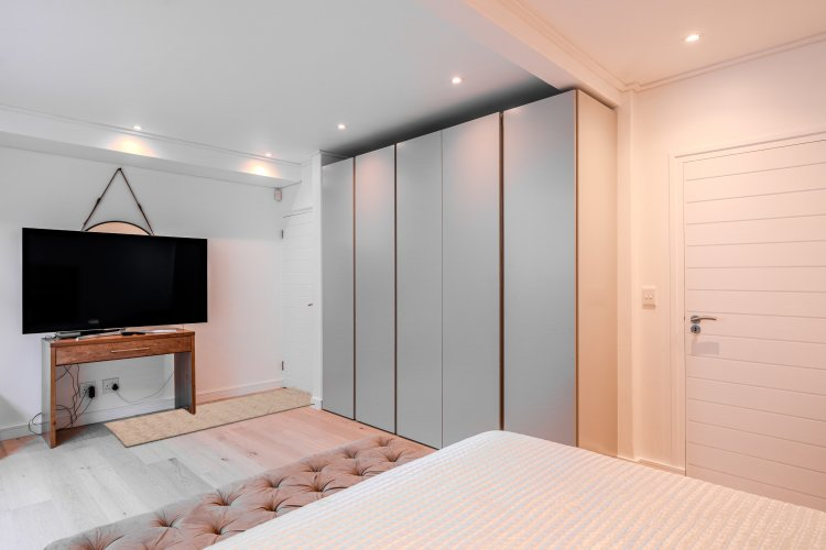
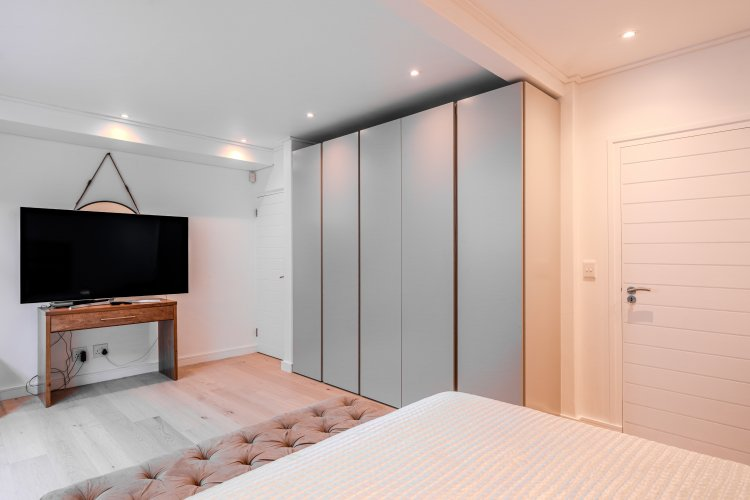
- rug [102,386,314,448]
